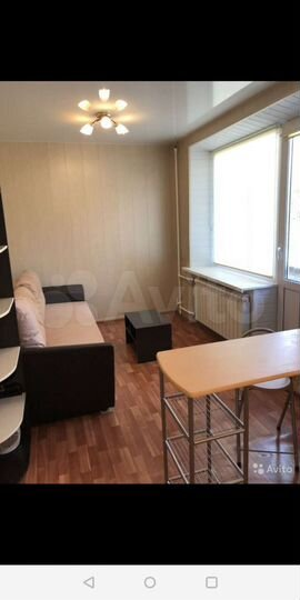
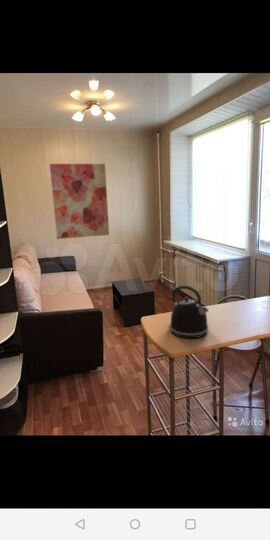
+ wall art [49,163,110,240]
+ kettle [169,285,210,339]
